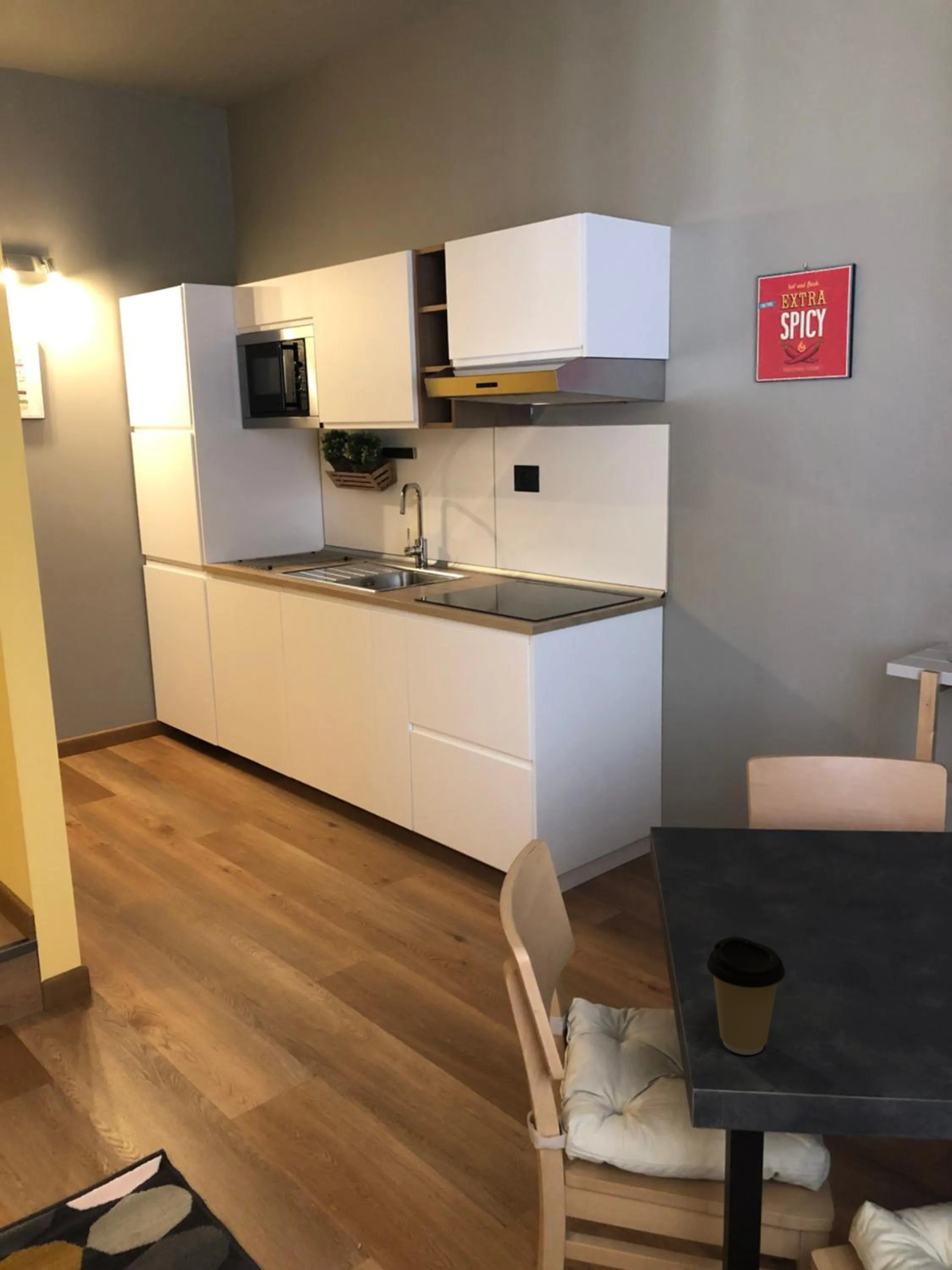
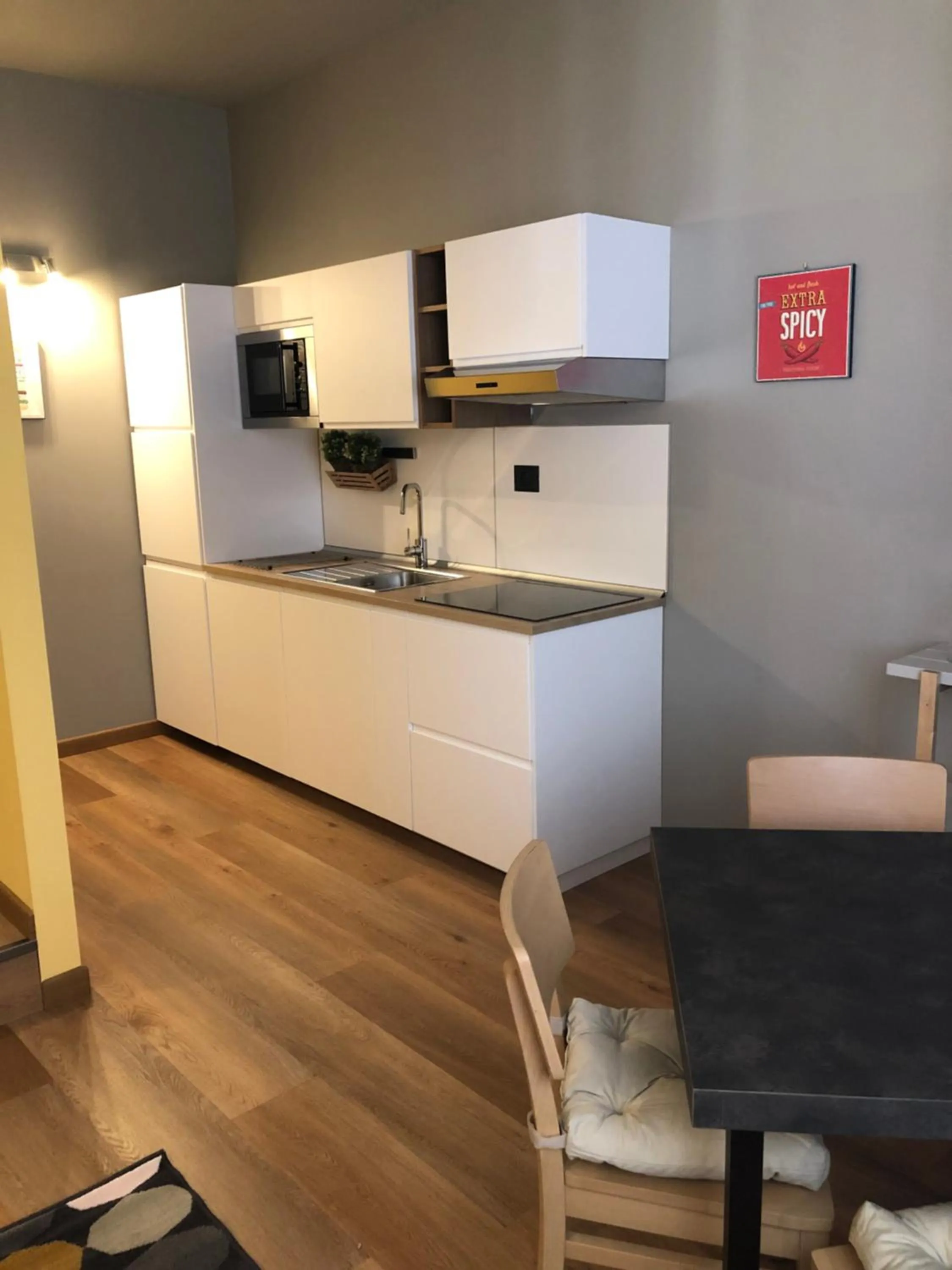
- coffee cup [706,936,786,1055]
